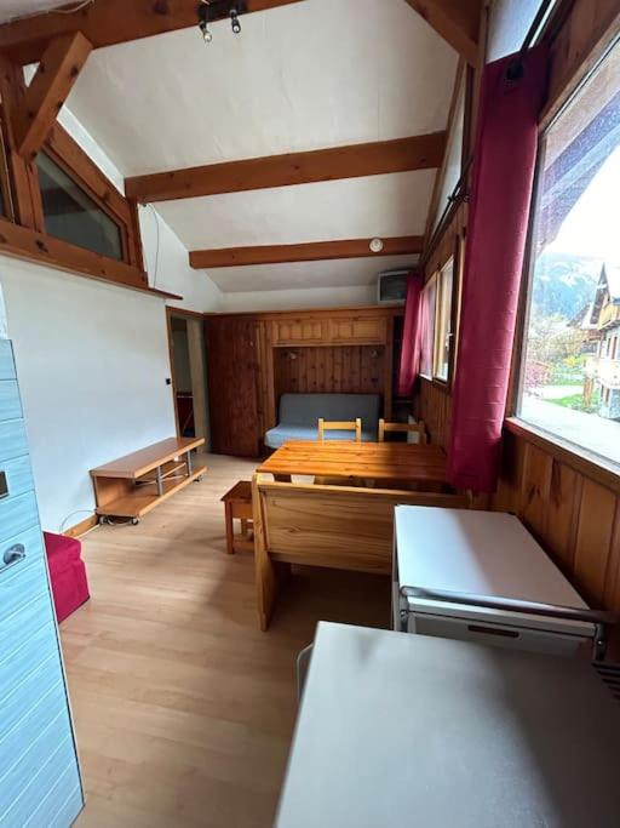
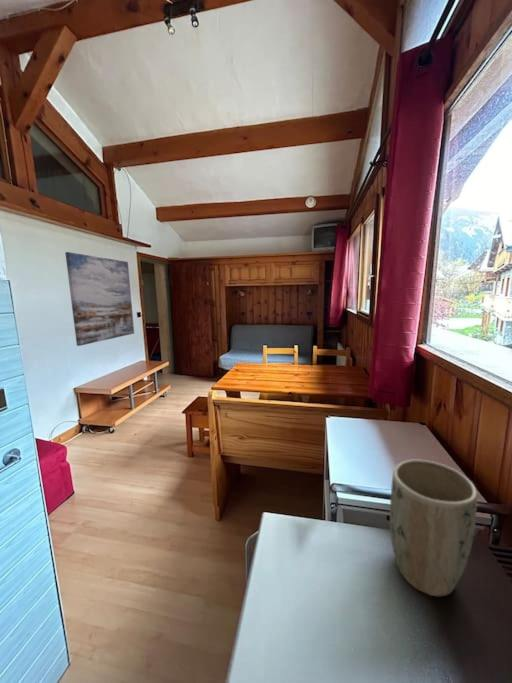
+ plant pot [389,459,478,597]
+ wall art [64,251,135,347]
